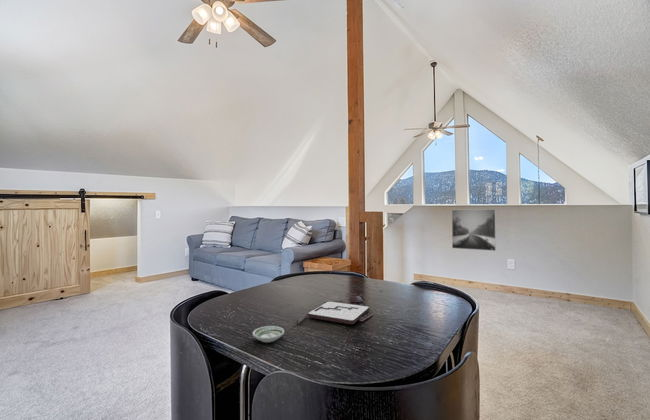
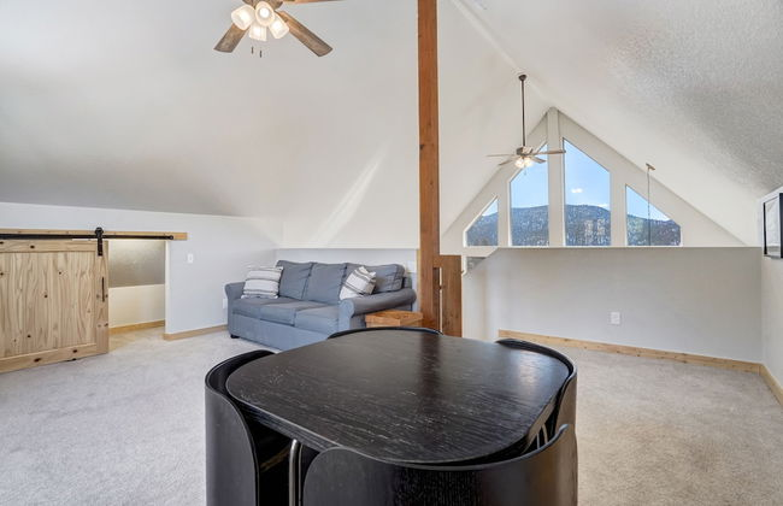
- board game [295,295,374,325]
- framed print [451,208,497,252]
- saucer [252,325,285,343]
